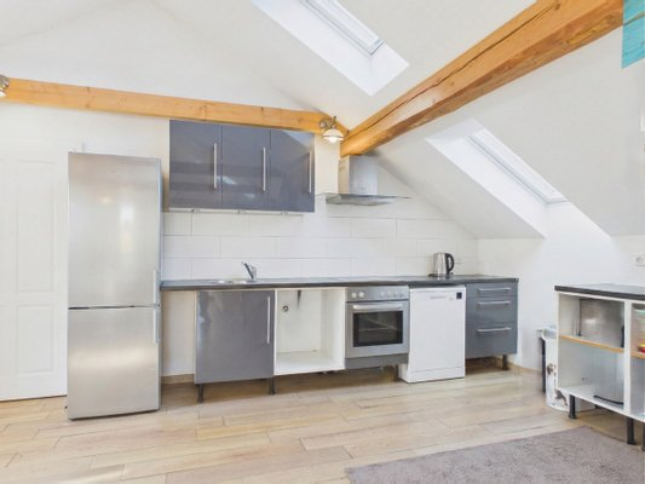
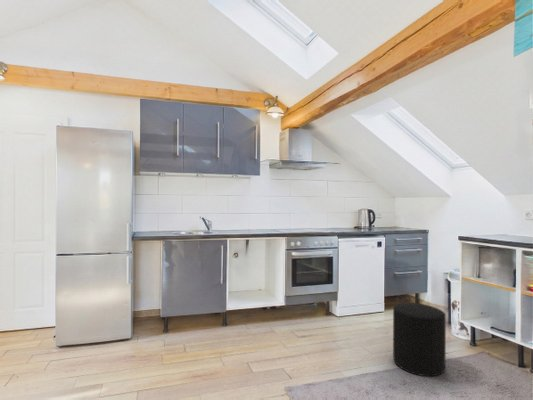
+ stool [392,302,447,377]
